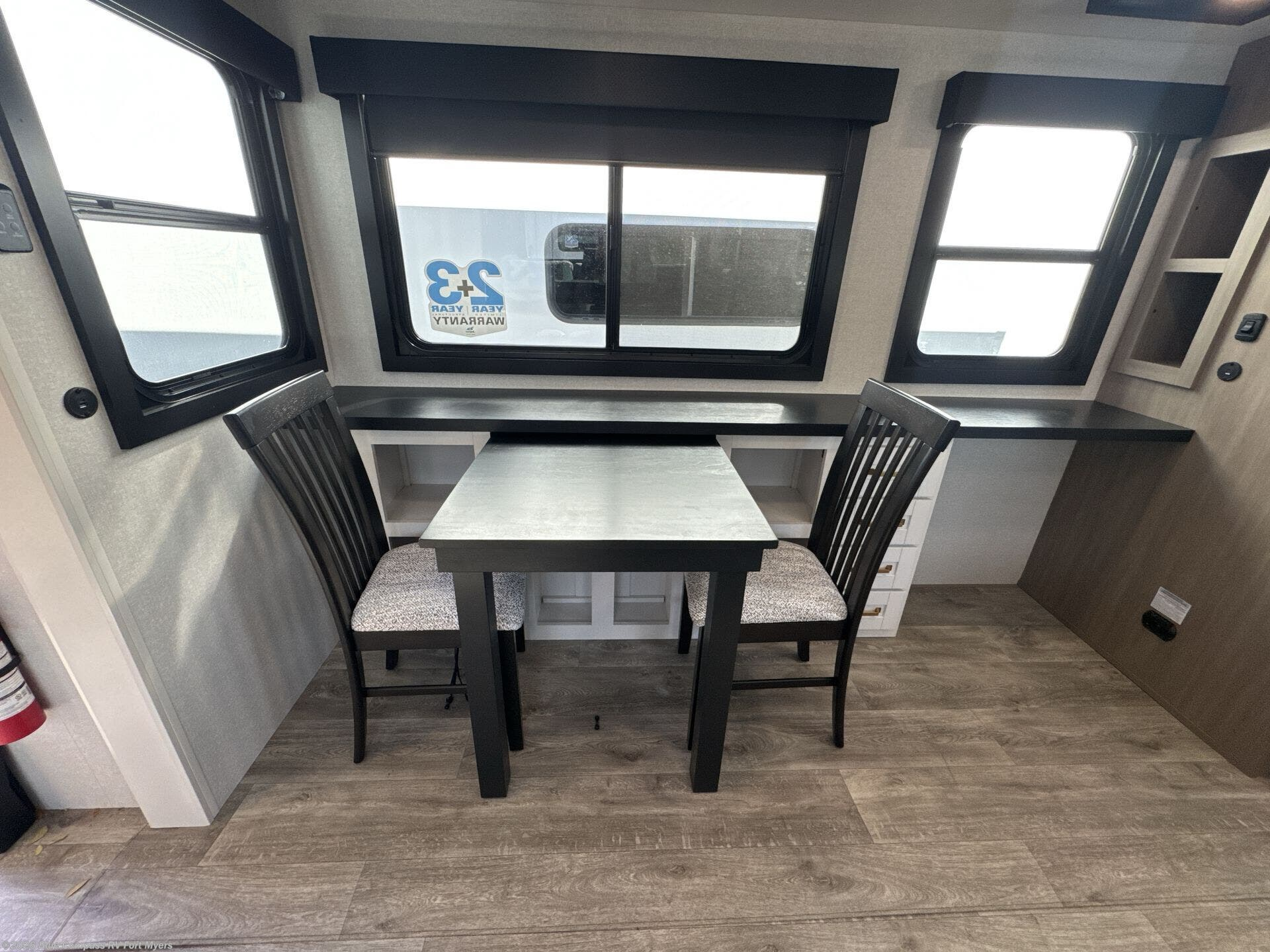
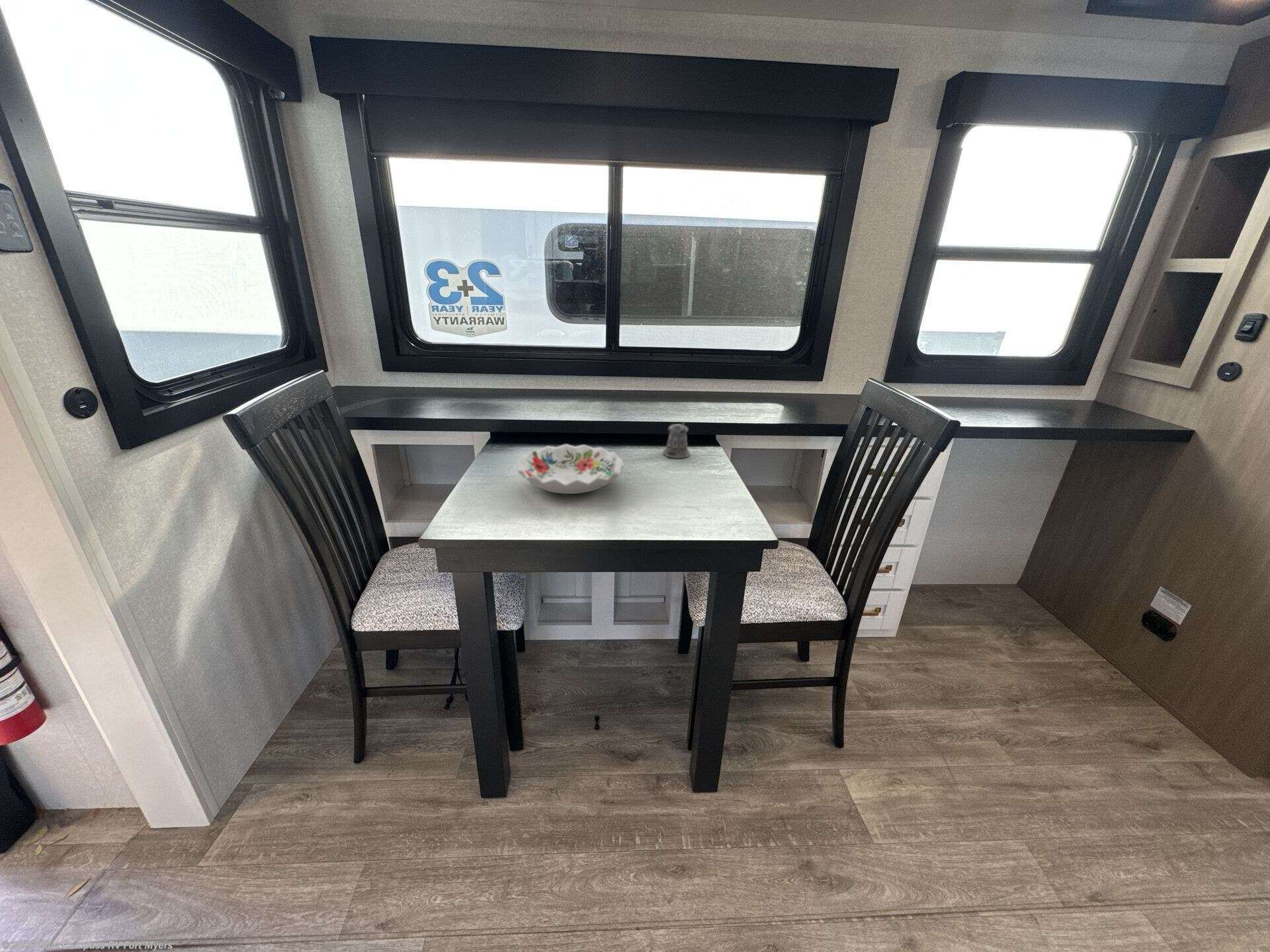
+ pepper shaker [662,421,691,459]
+ decorative bowl [517,444,625,495]
